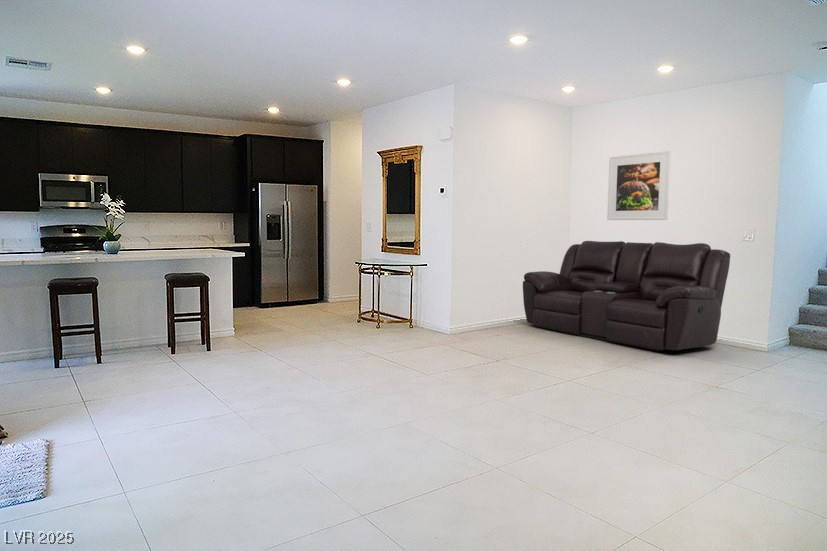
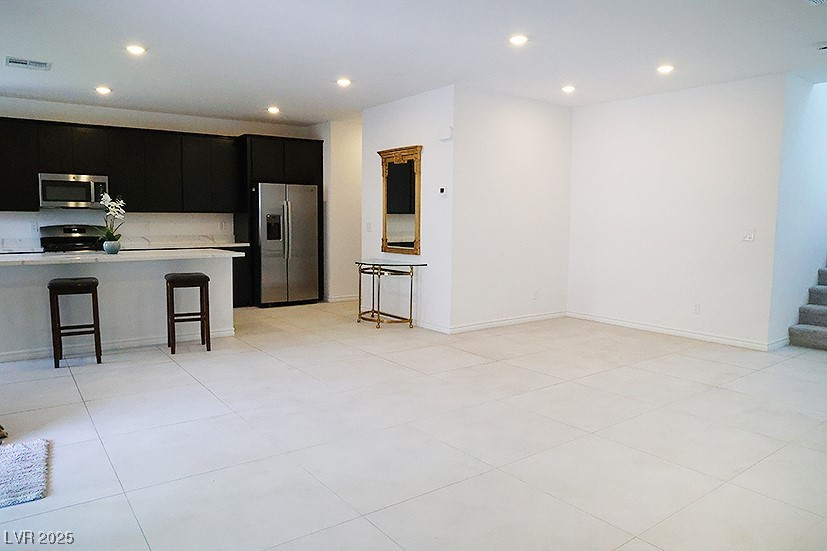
- sofa [522,240,731,352]
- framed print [606,150,672,221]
